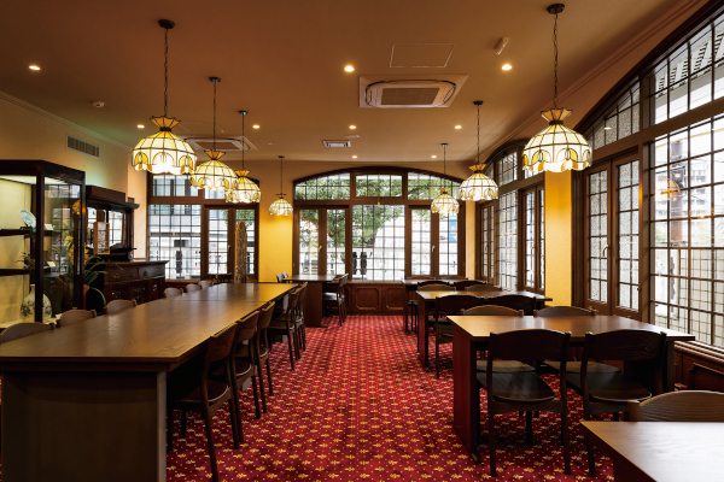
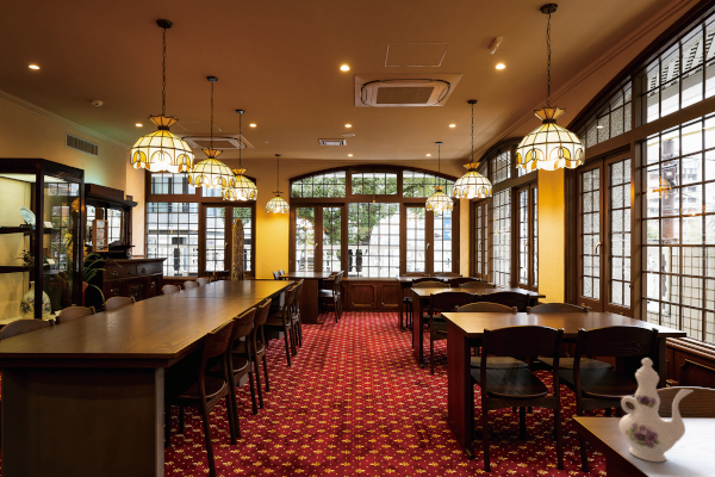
+ chinaware [617,357,695,463]
